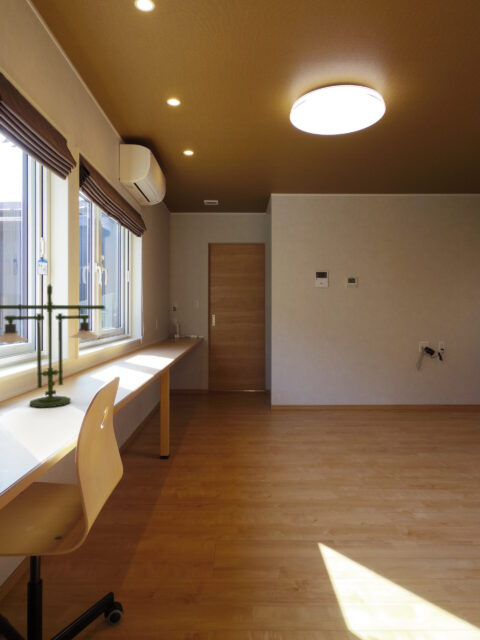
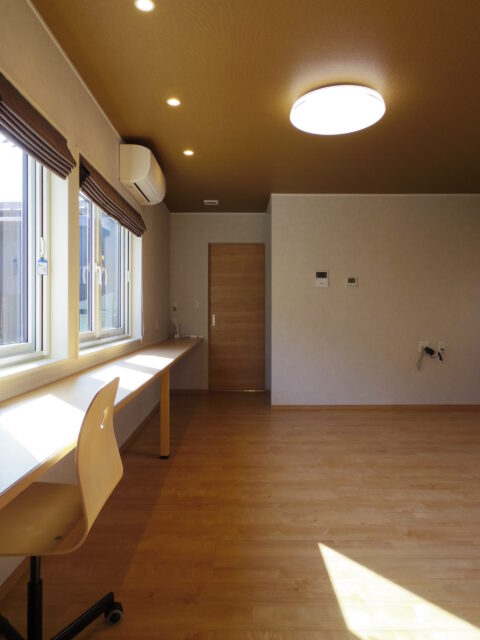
- desk lamp [0,283,106,409]
